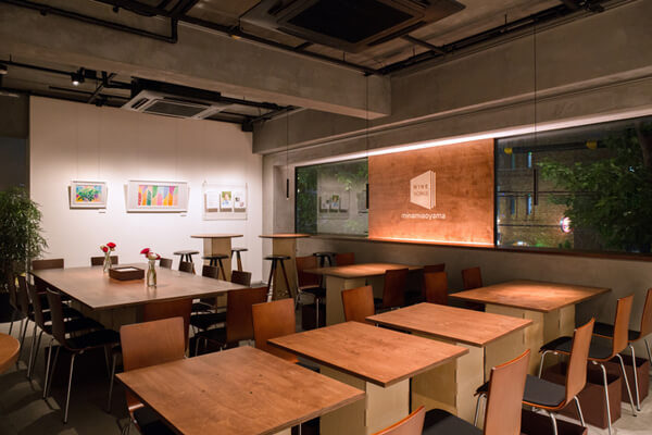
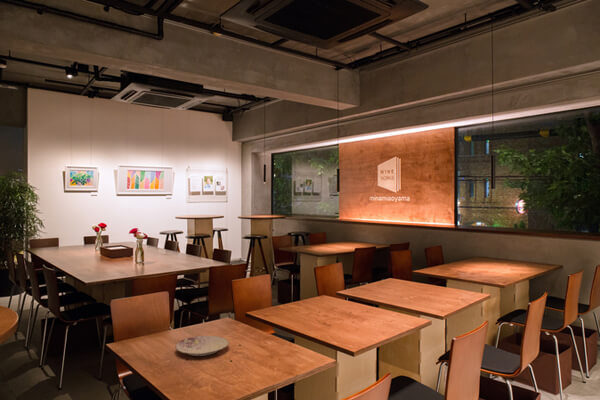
+ plate [174,335,230,357]
